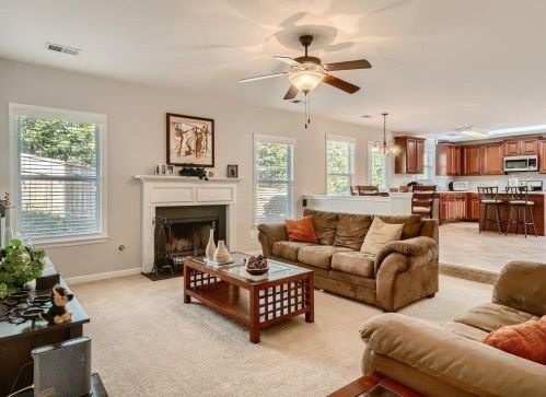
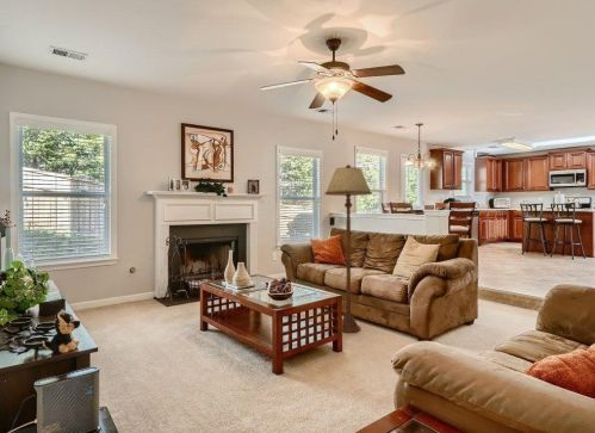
+ floor lamp [324,163,373,334]
